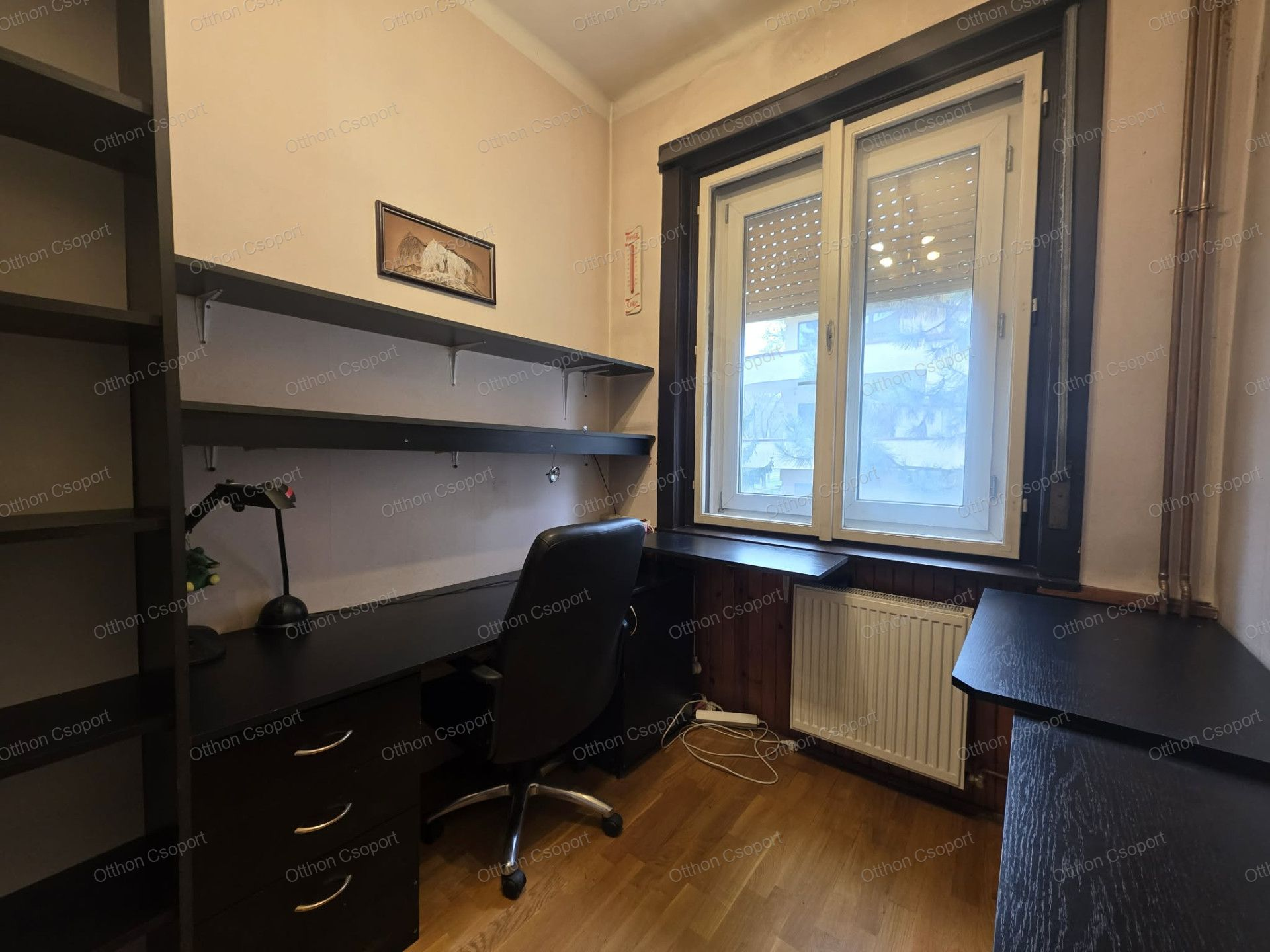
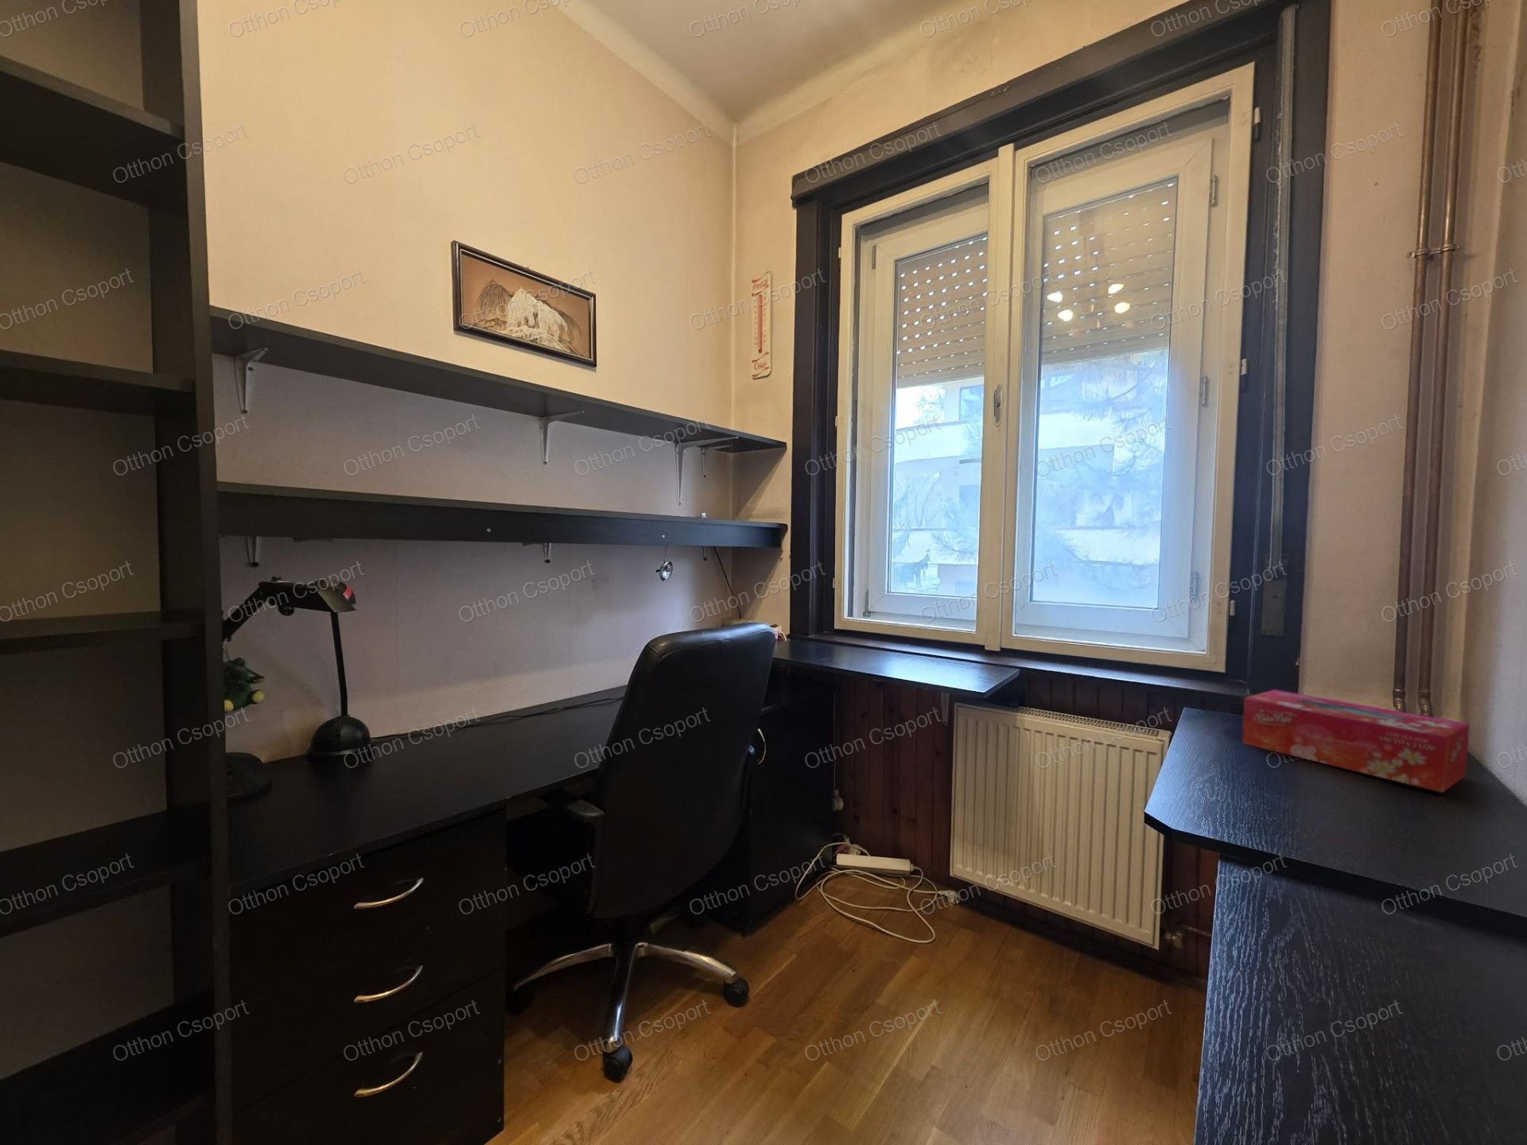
+ tissue box [1242,689,1469,794]
